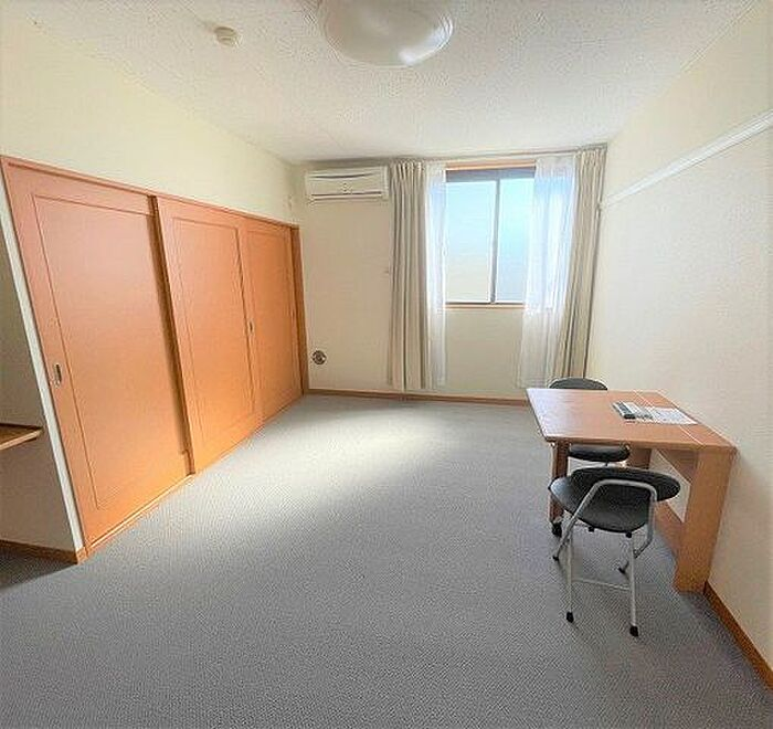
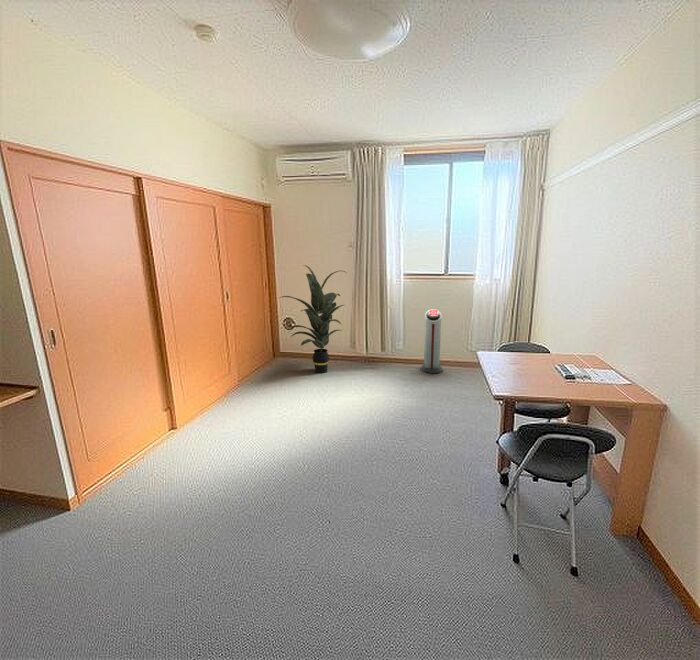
+ indoor plant [278,264,347,374]
+ air purifier [419,308,444,374]
